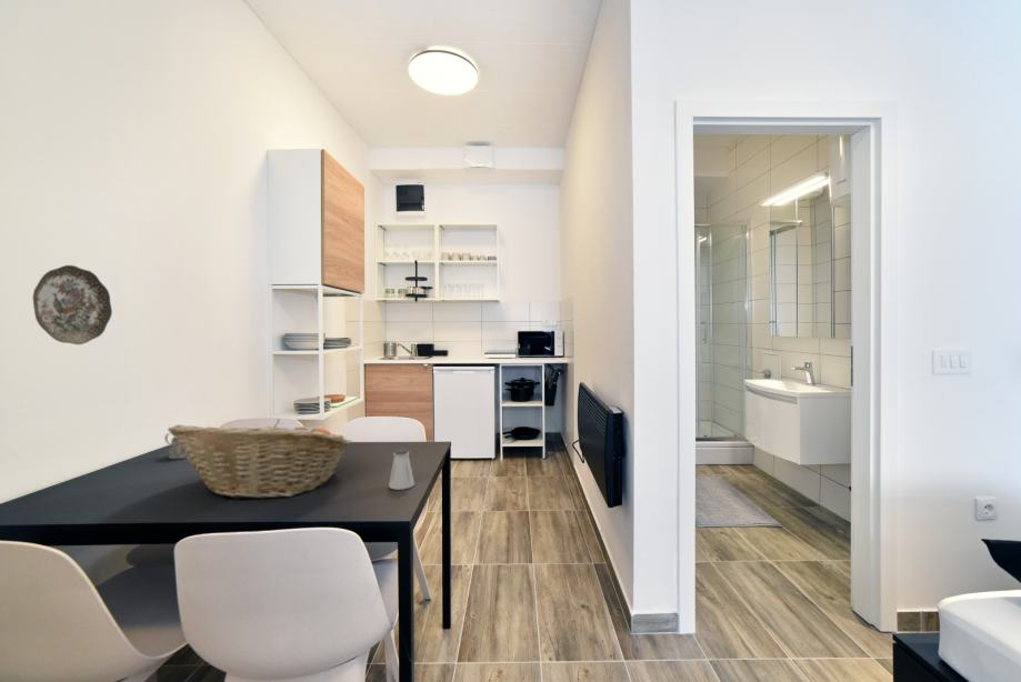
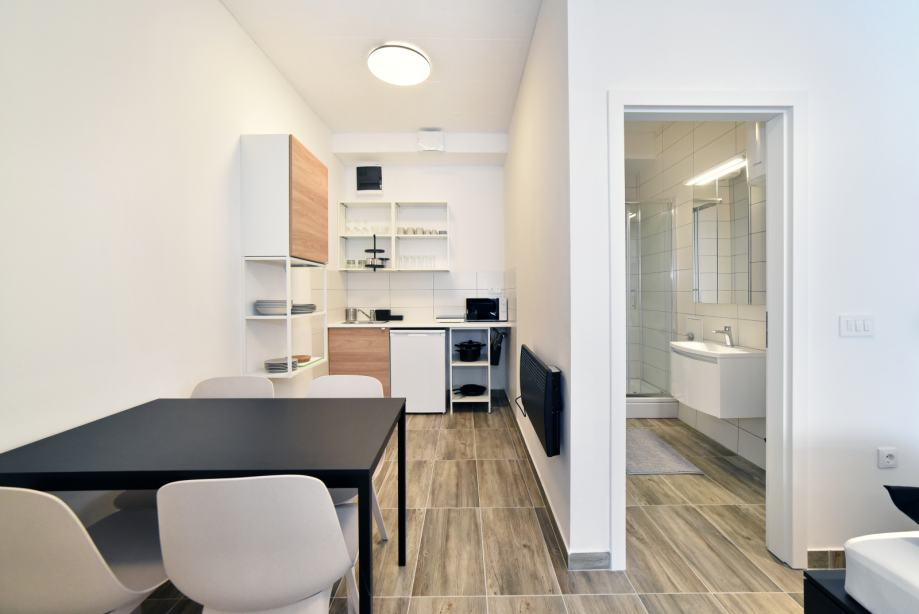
- tea glass holder [163,432,188,460]
- fruit basket [167,418,353,500]
- saltshaker [388,448,416,491]
- decorative plate [32,264,113,345]
